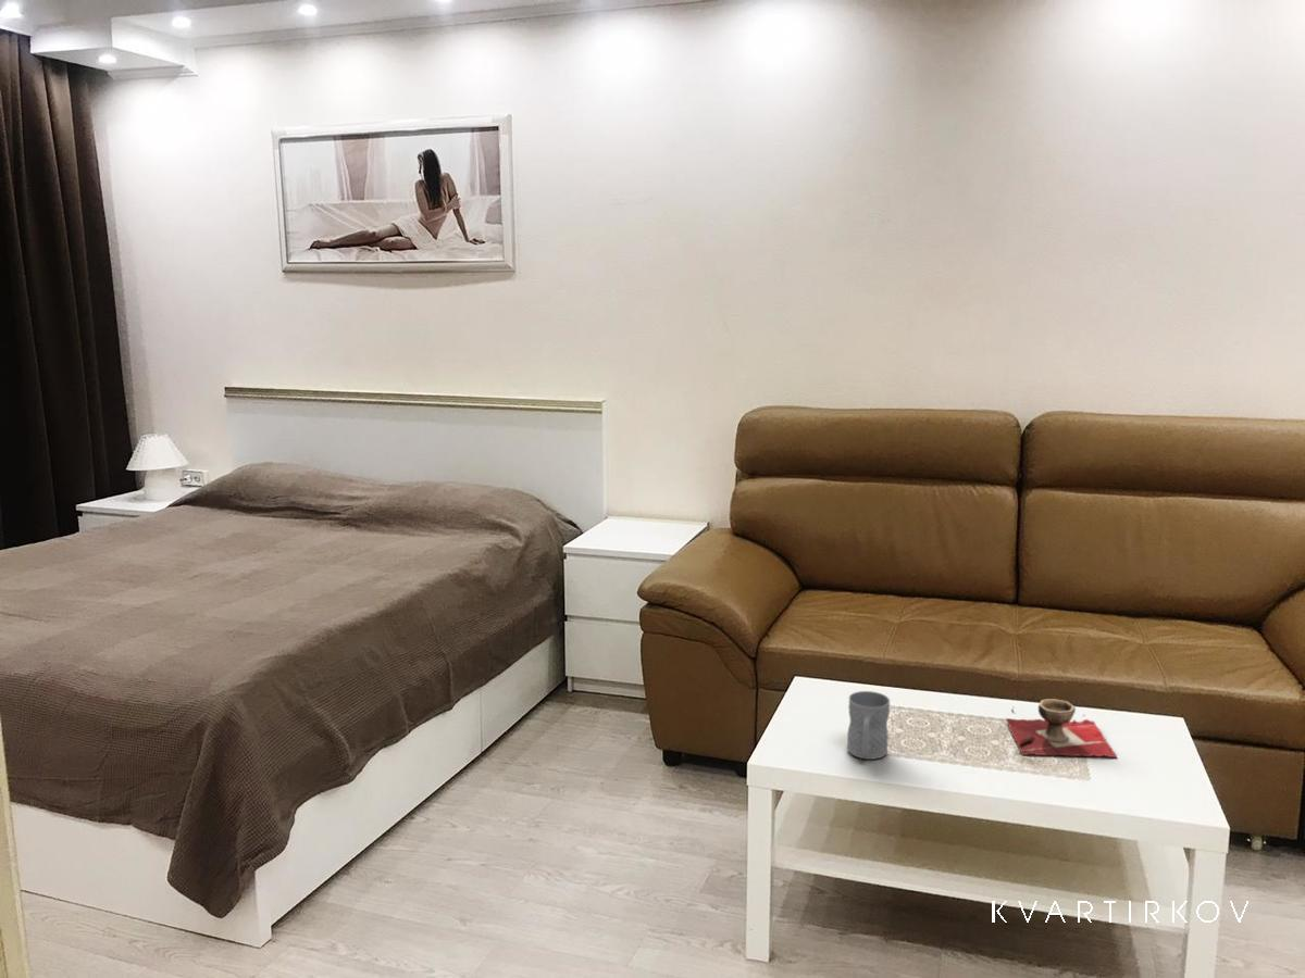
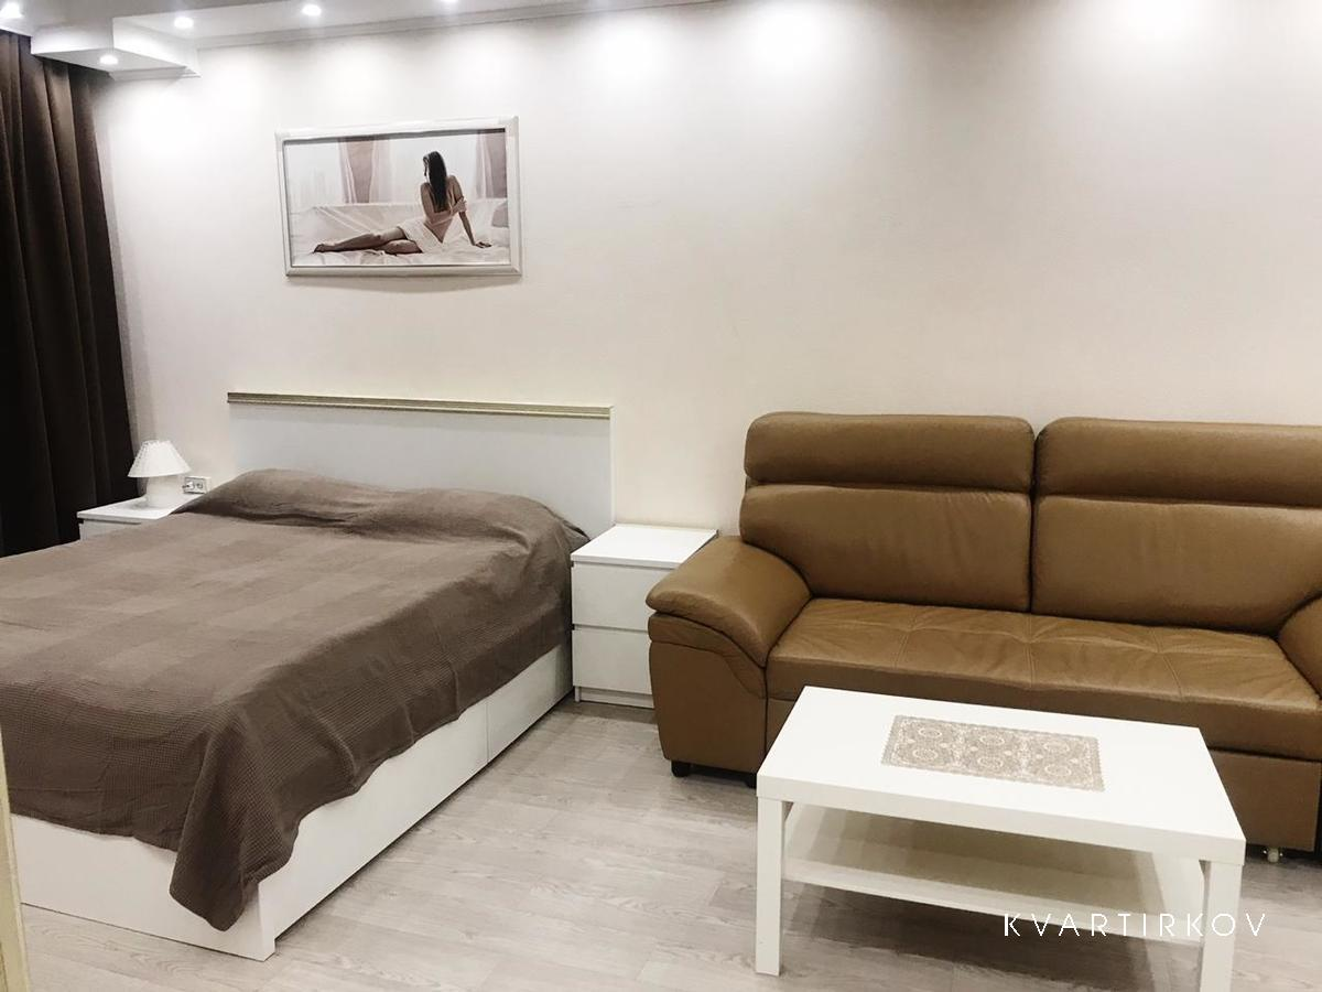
- mug [846,690,891,761]
- decorative bowl [1005,698,1118,758]
